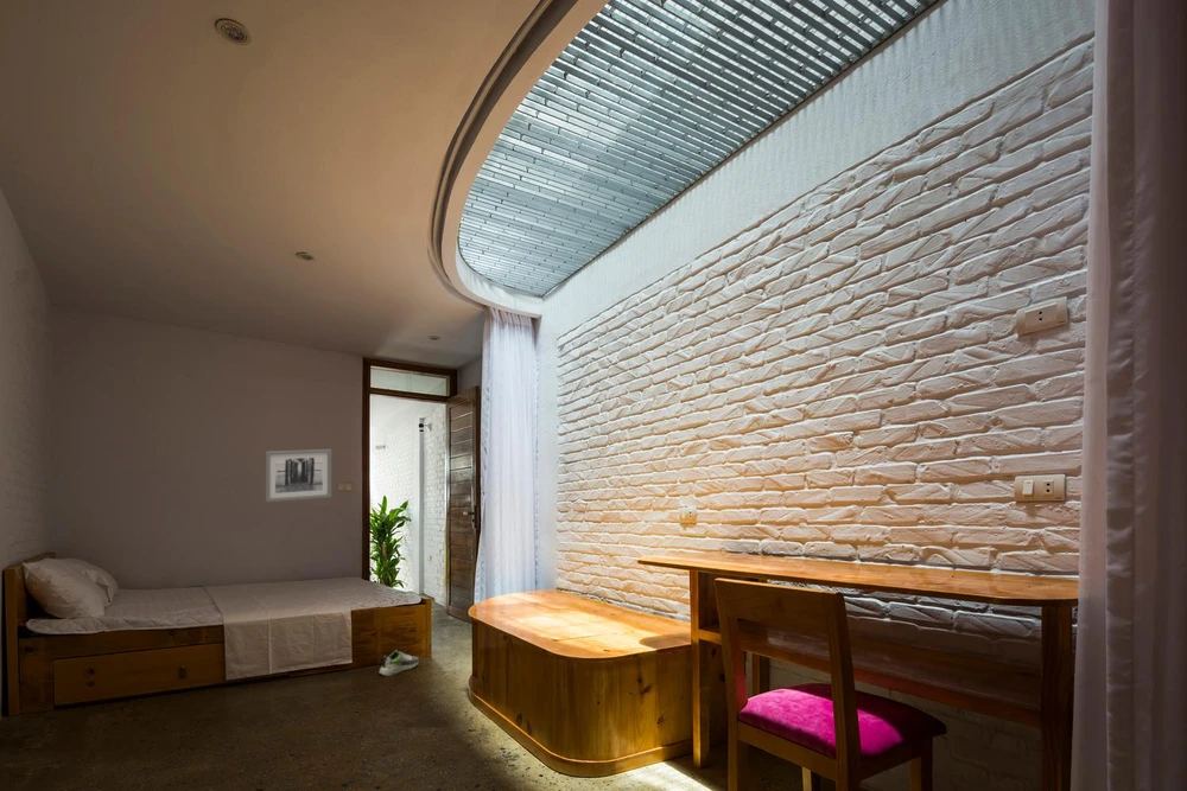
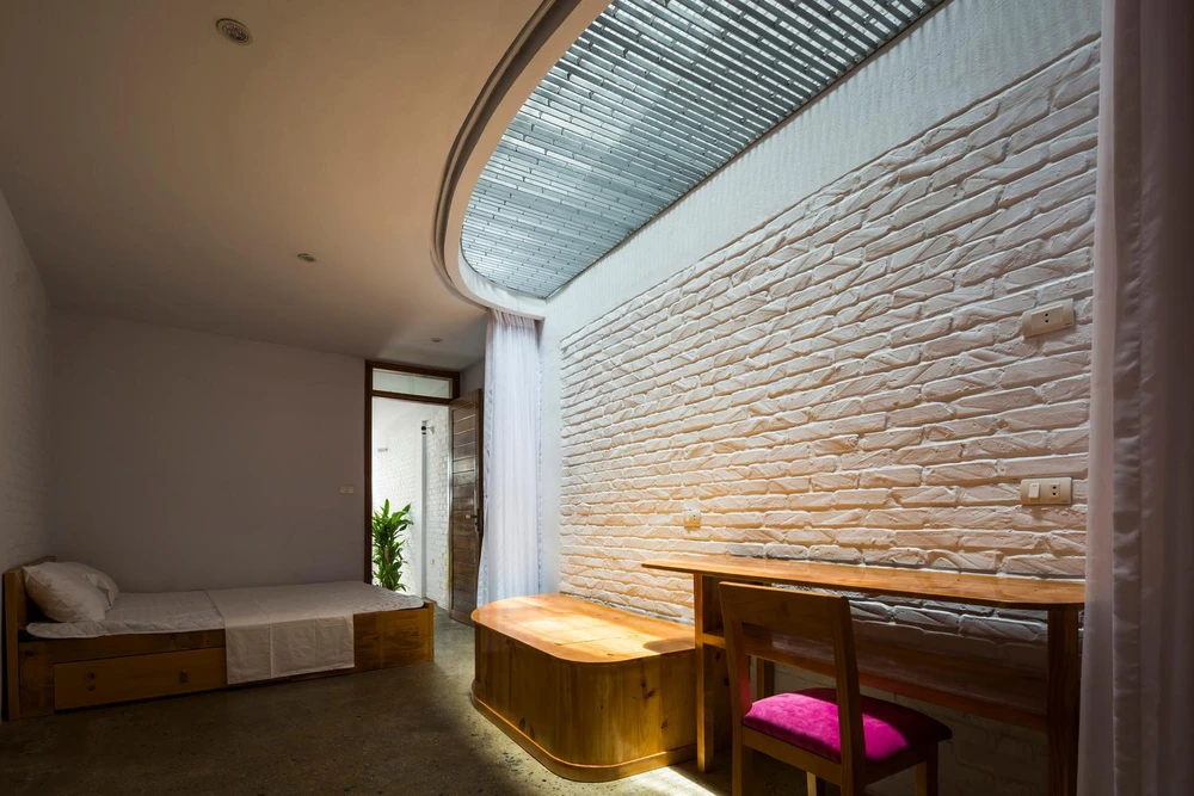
- wall art [265,448,332,503]
- shoe [379,649,420,677]
